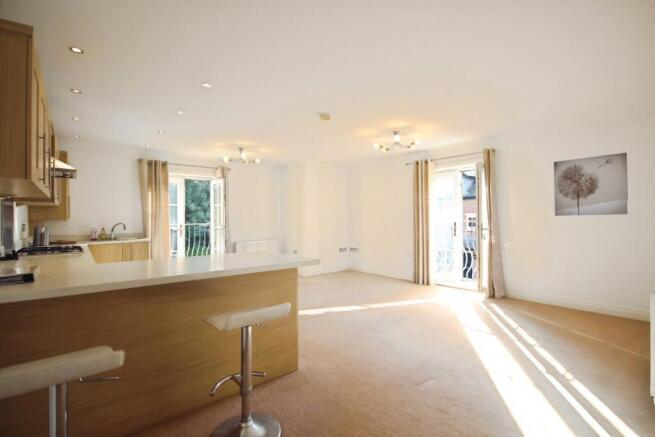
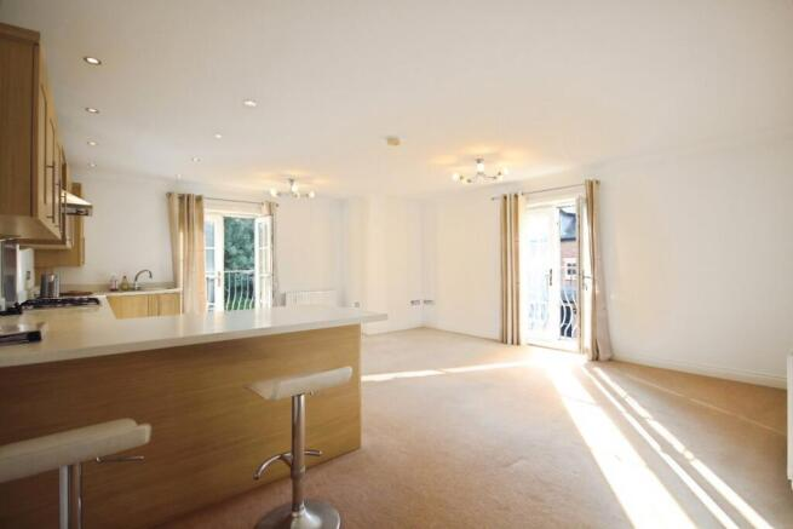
- wall art [553,152,629,217]
